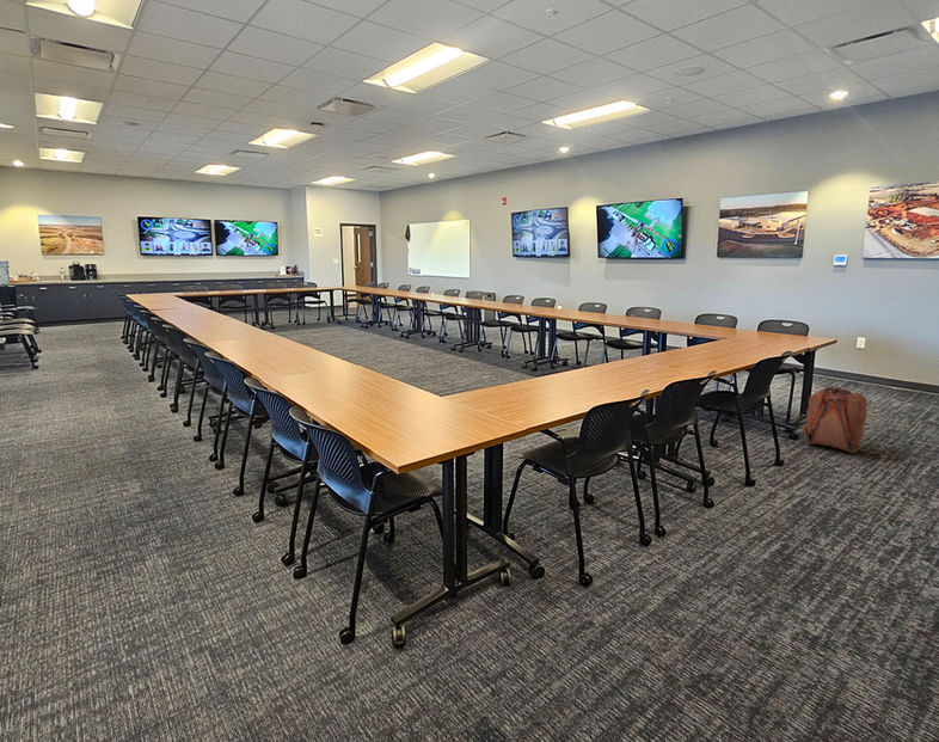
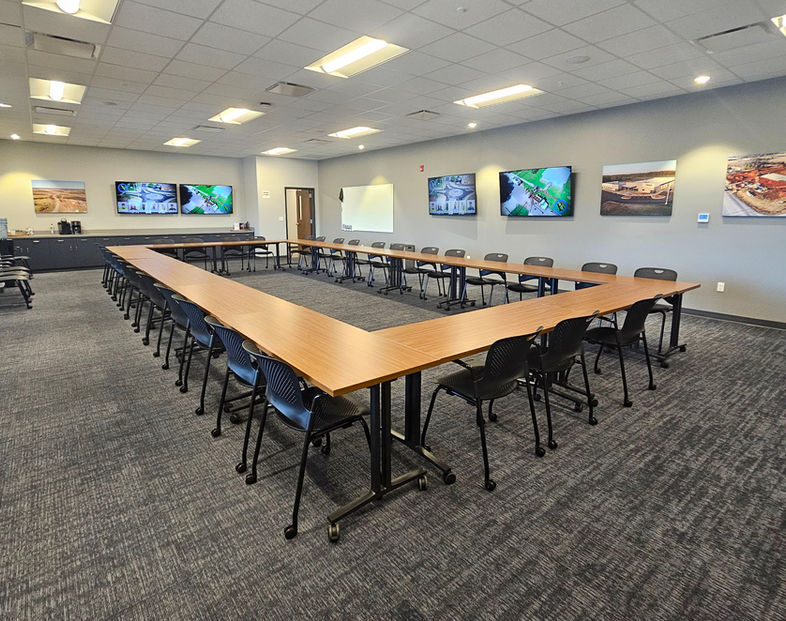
- backpack [802,385,869,454]
